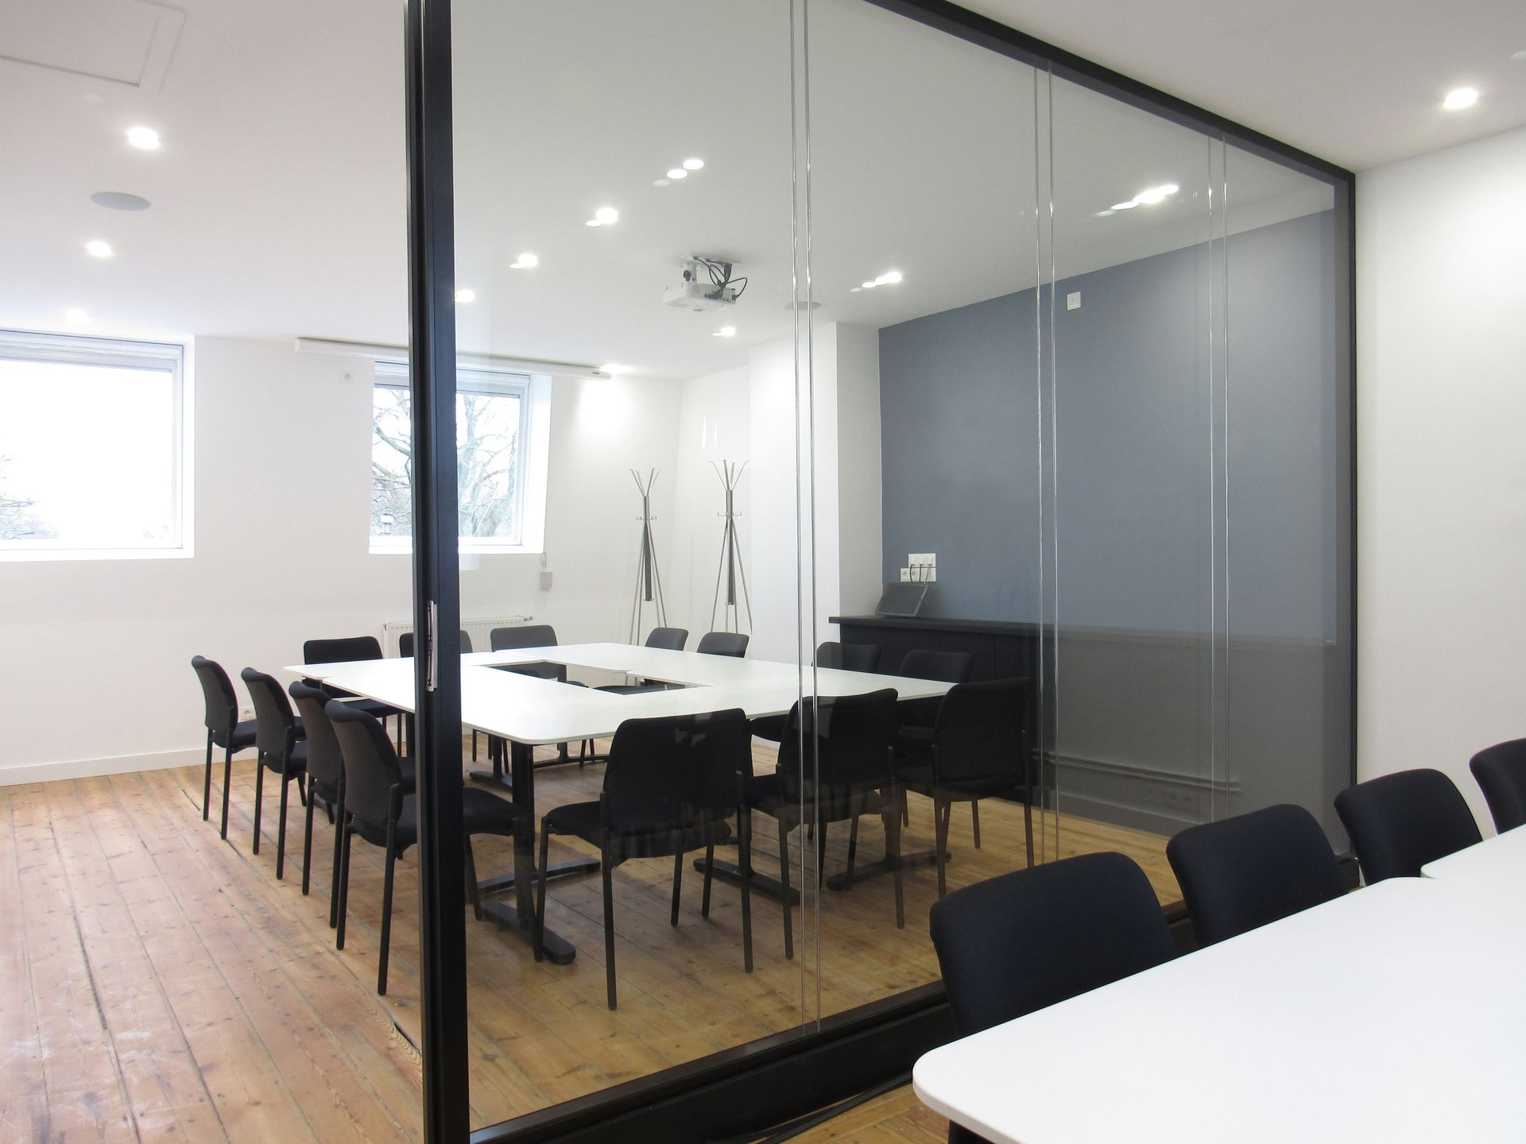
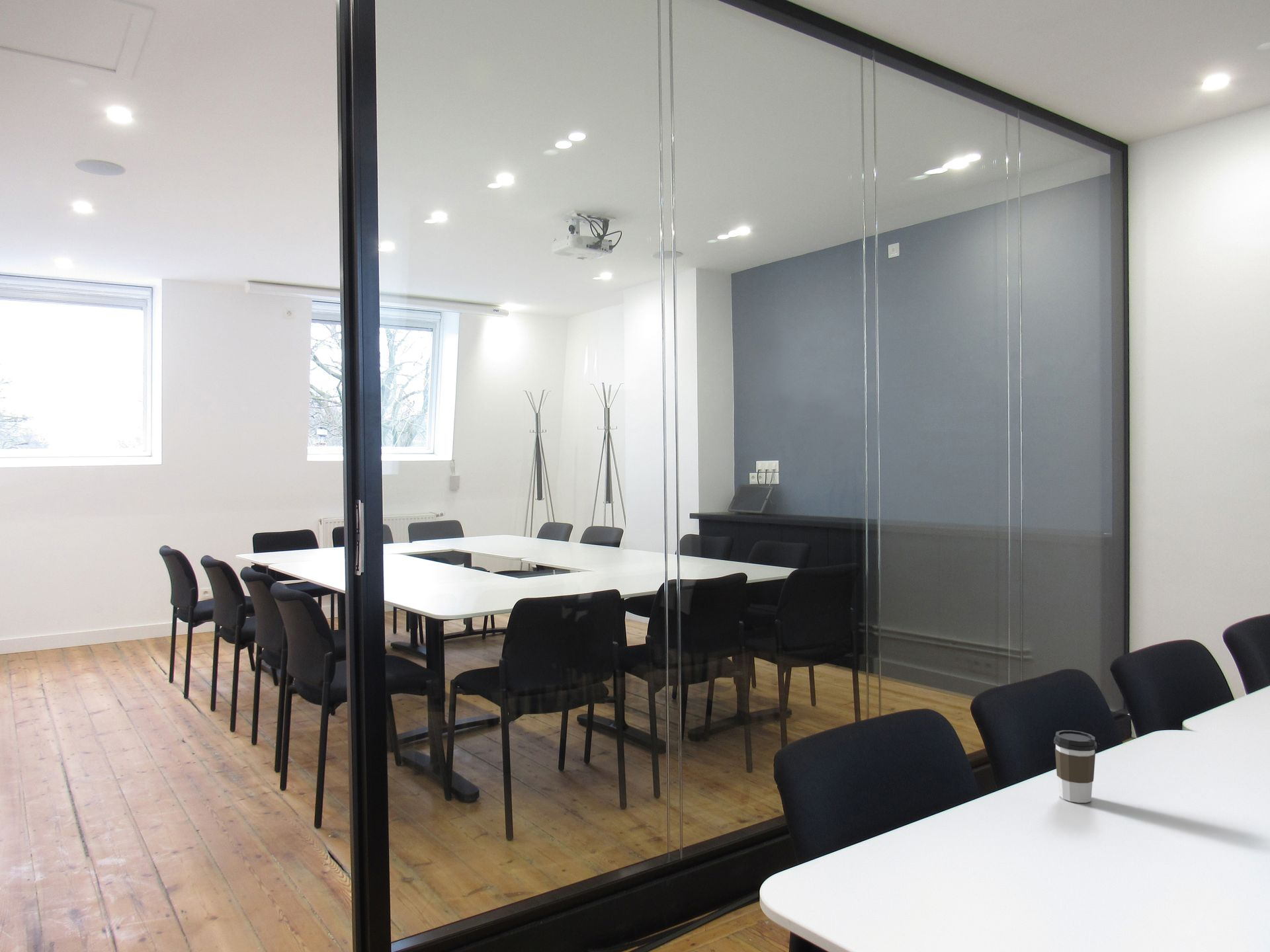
+ coffee cup [1053,730,1097,803]
